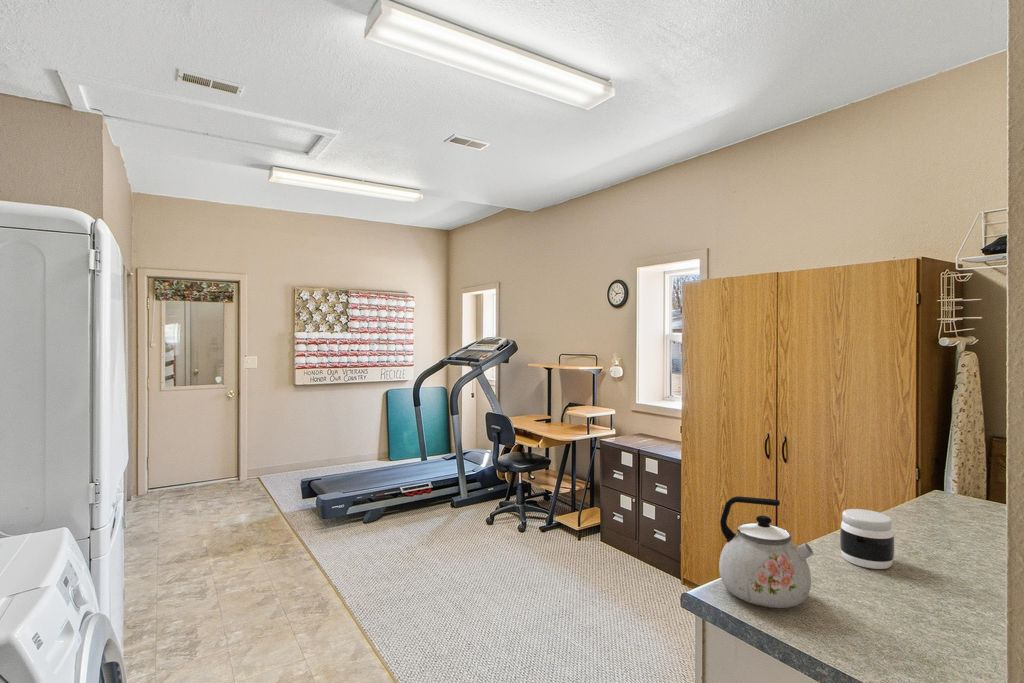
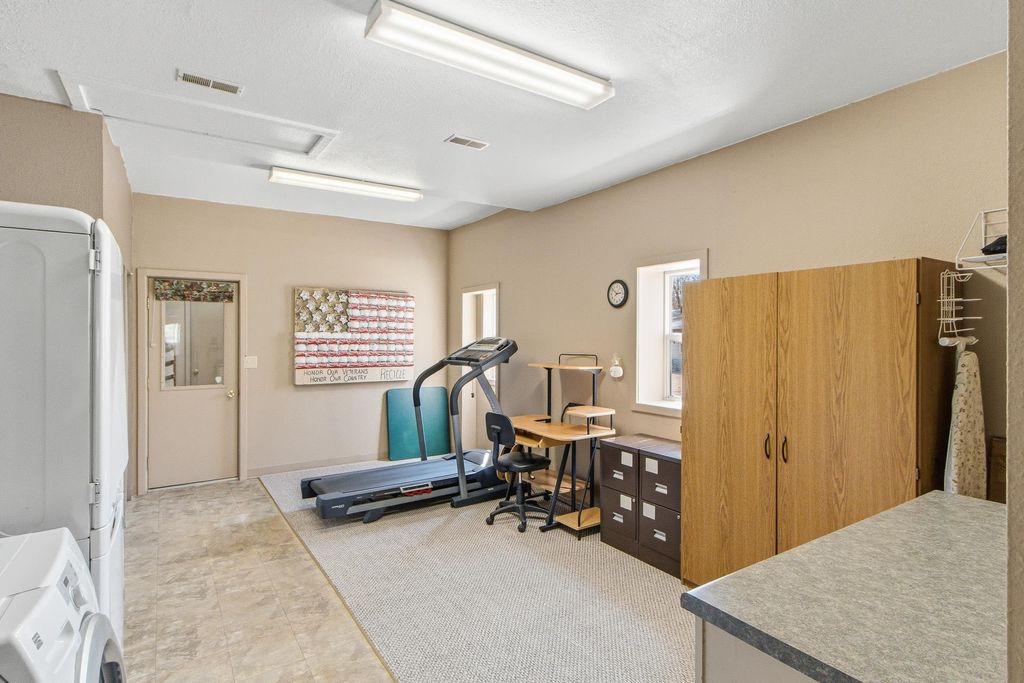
- kettle [718,495,815,609]
- jar [839,508,895,570]
